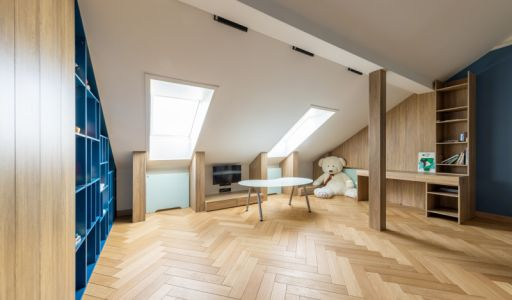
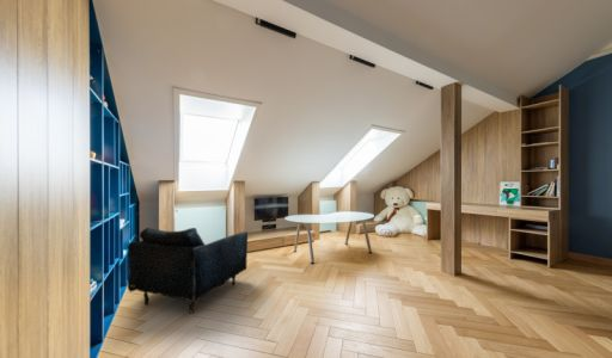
+ armchair [127,227,249,315]
